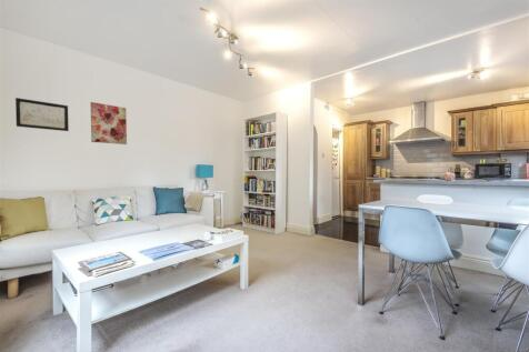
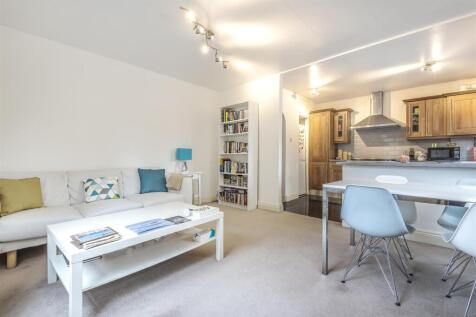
- wall art [14,97,70,132]
- wall art [90,101,128,145]
